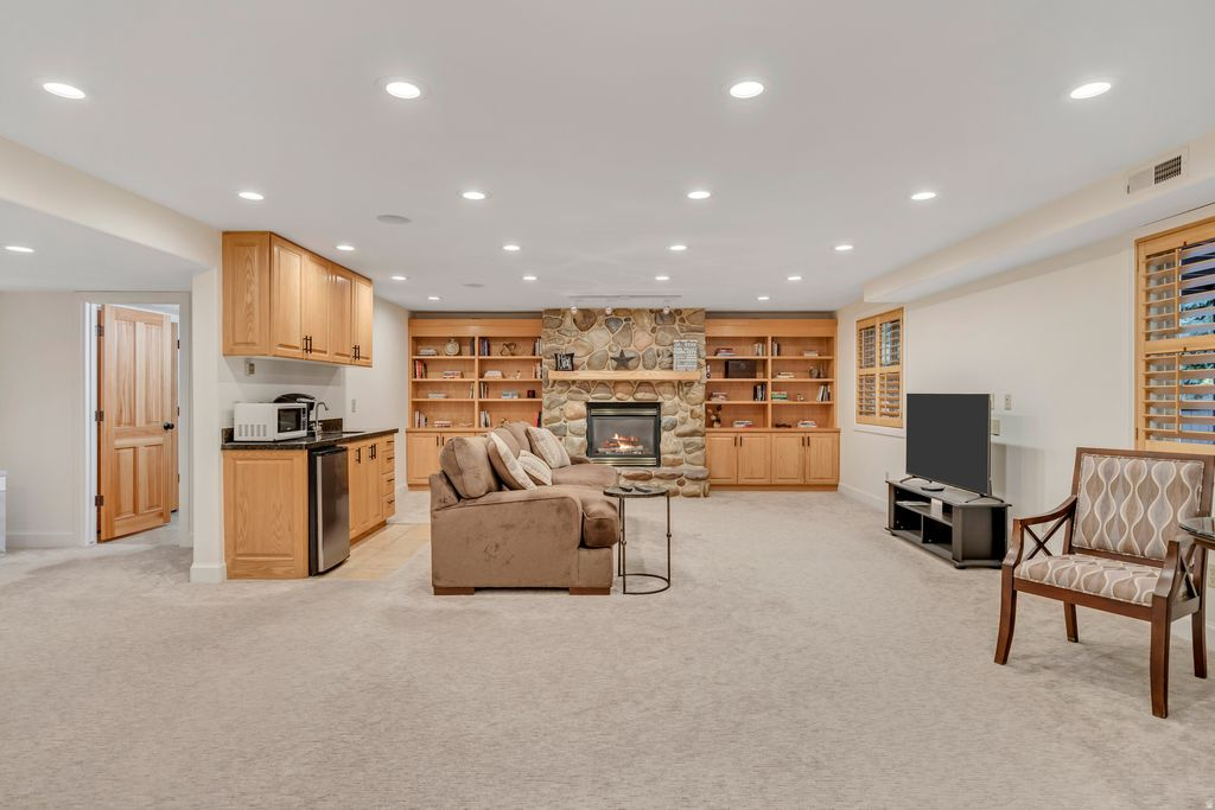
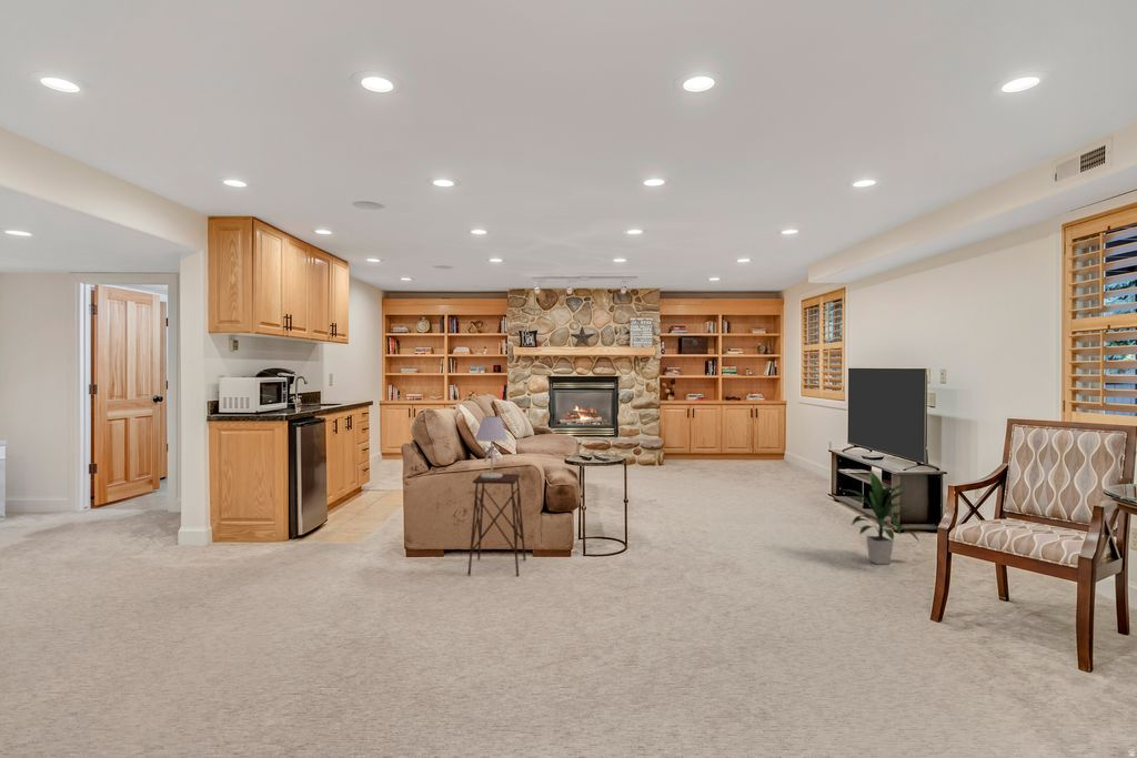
+ side table [466,473,526,577]
+ indoor plant [843,469,919,565]
+ table lamp [474,415,510,479]
